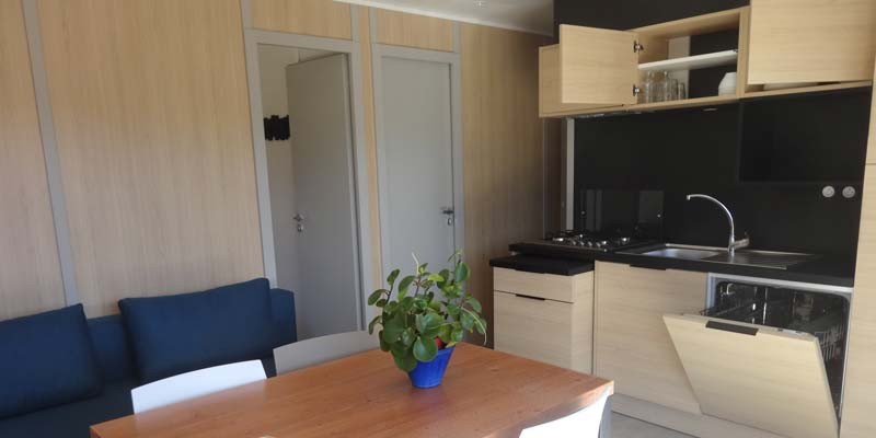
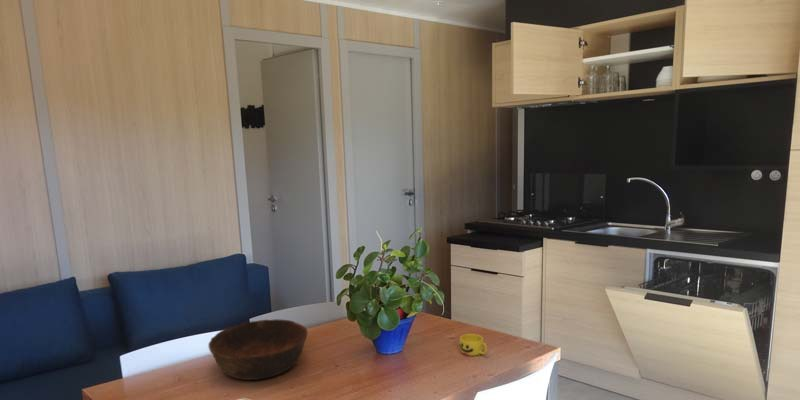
+ bowl [207,318,309,381]
+ cup [458,333,488,357]
